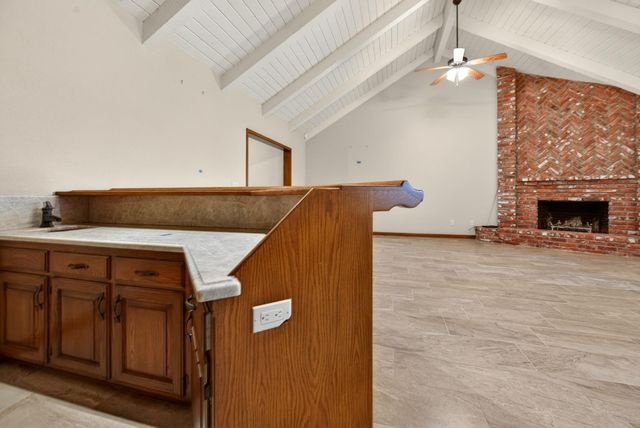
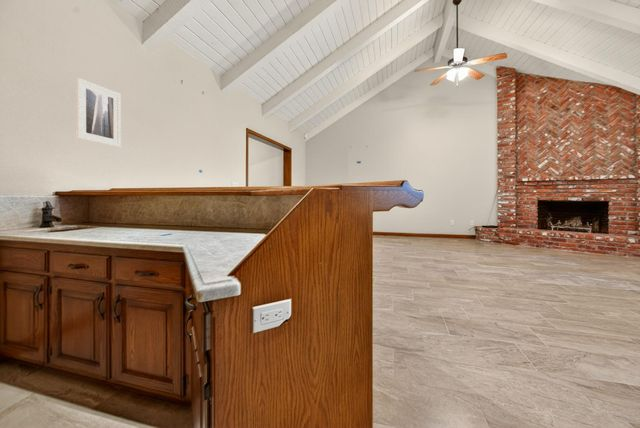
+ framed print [75,77,122,148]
